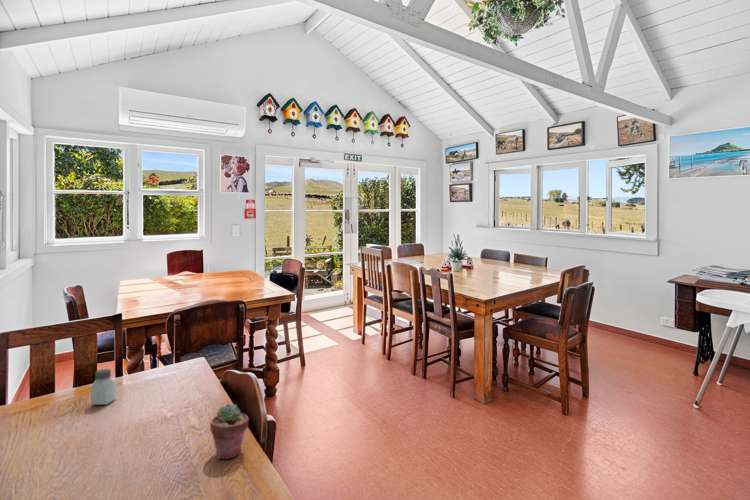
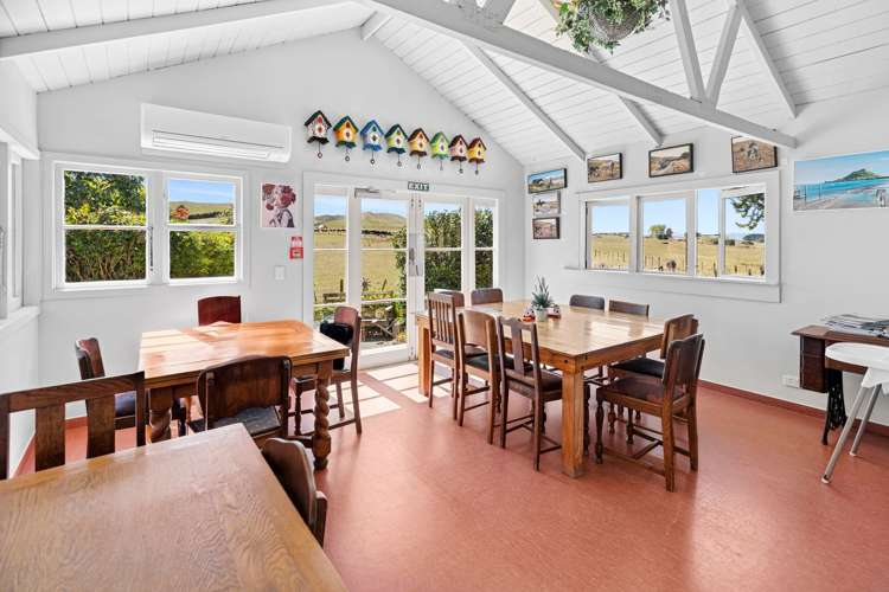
- saltshaker [90,368,117,406]
- potted succulent [209,402,250,460]
